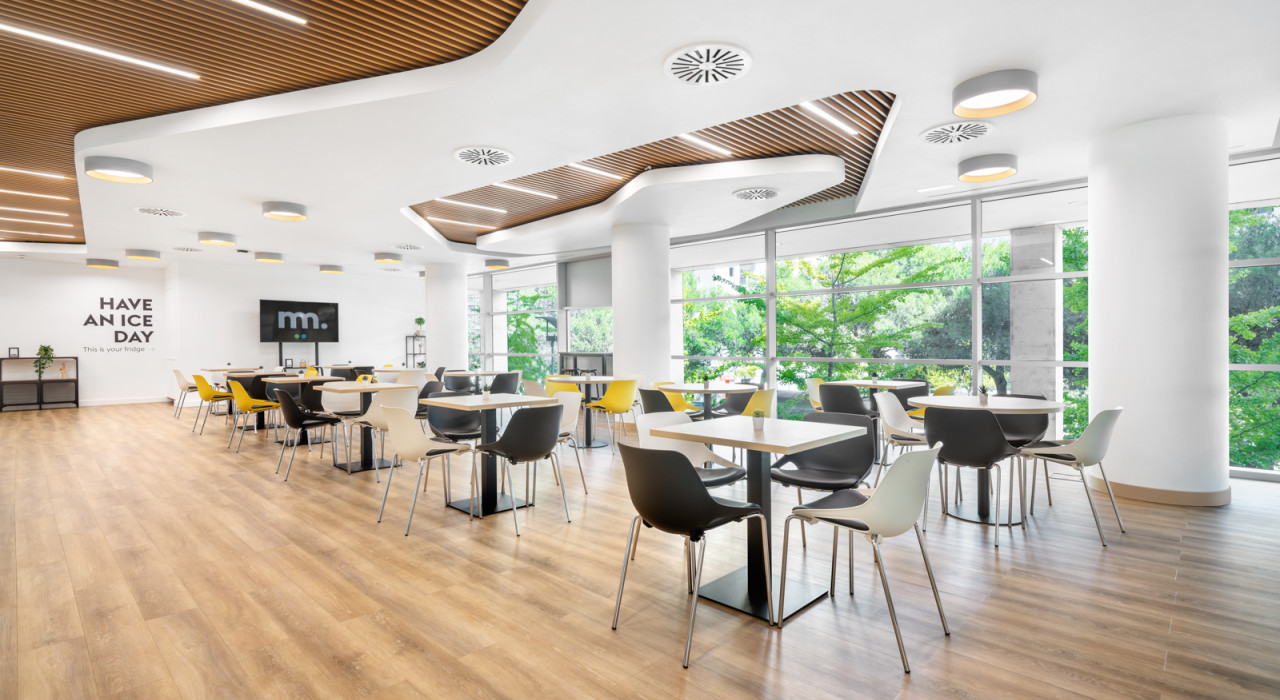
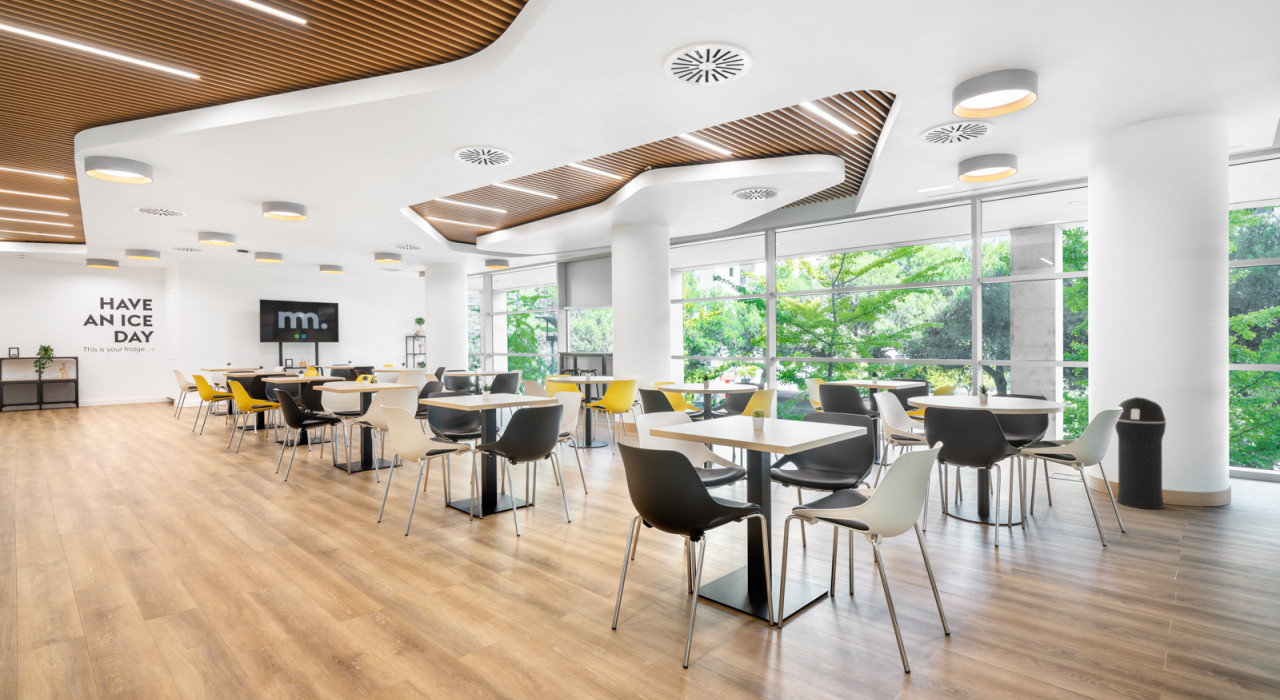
+ trash can [1114,396,1167,510]
